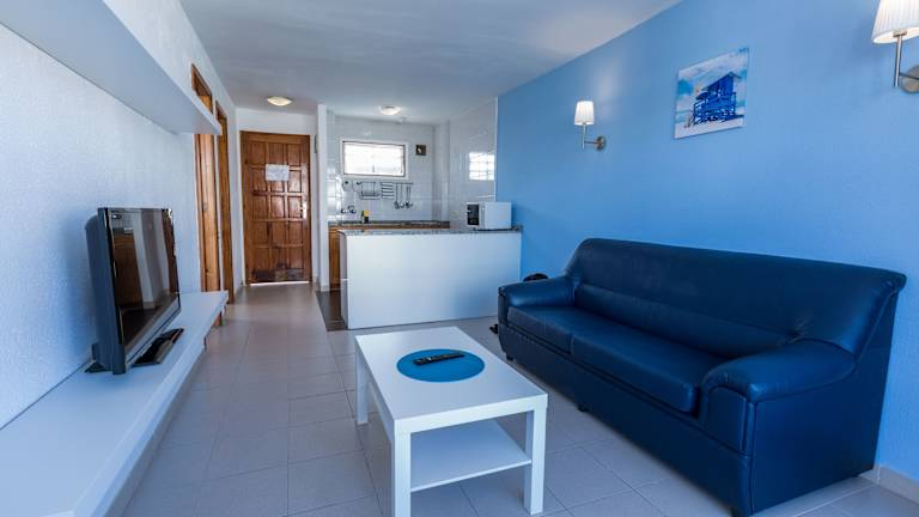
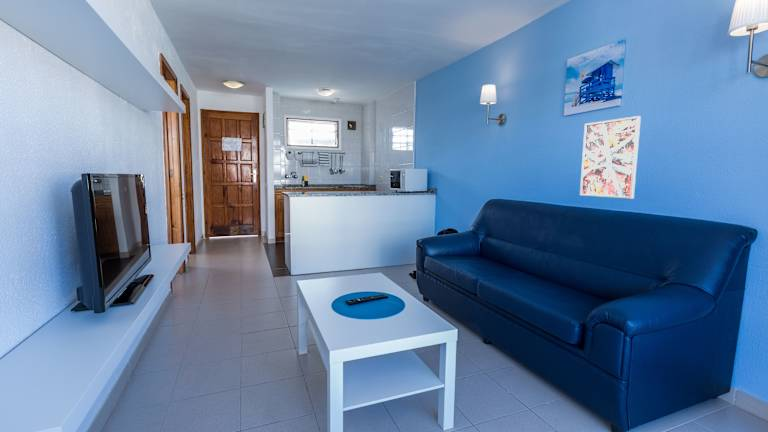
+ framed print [579,115,642,200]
